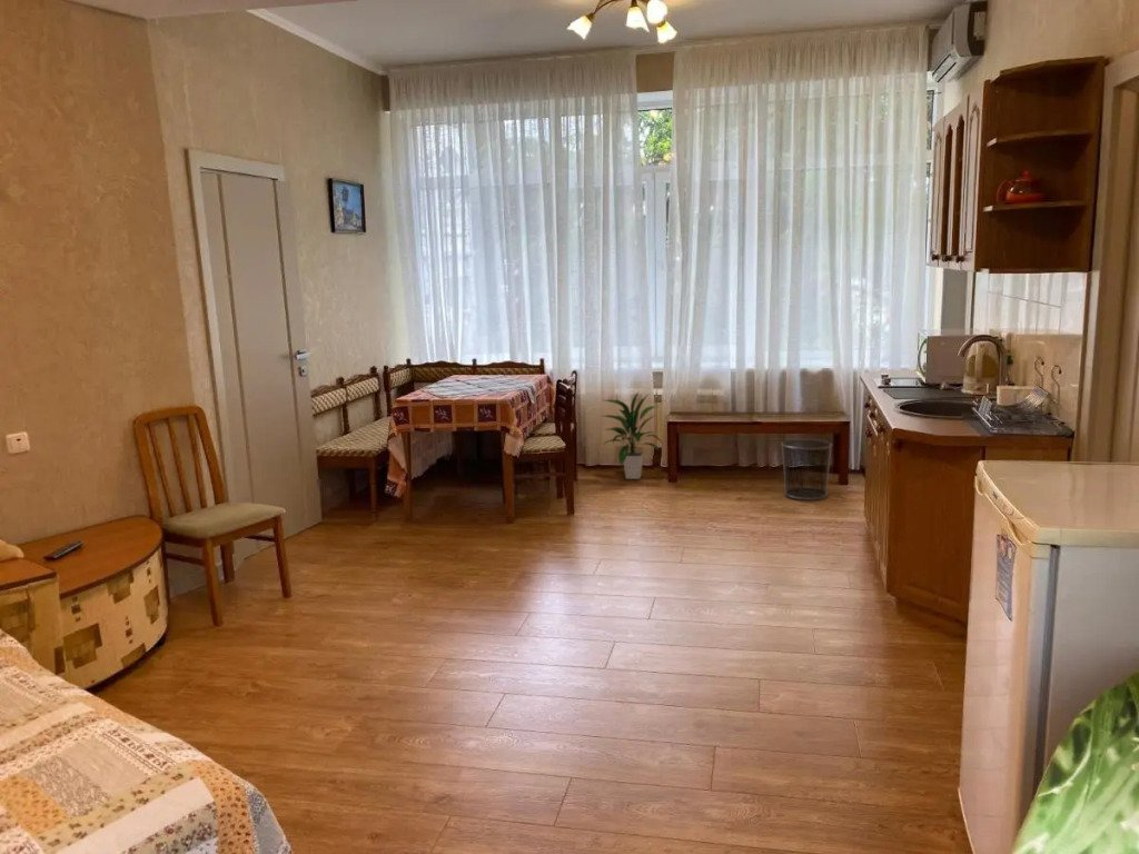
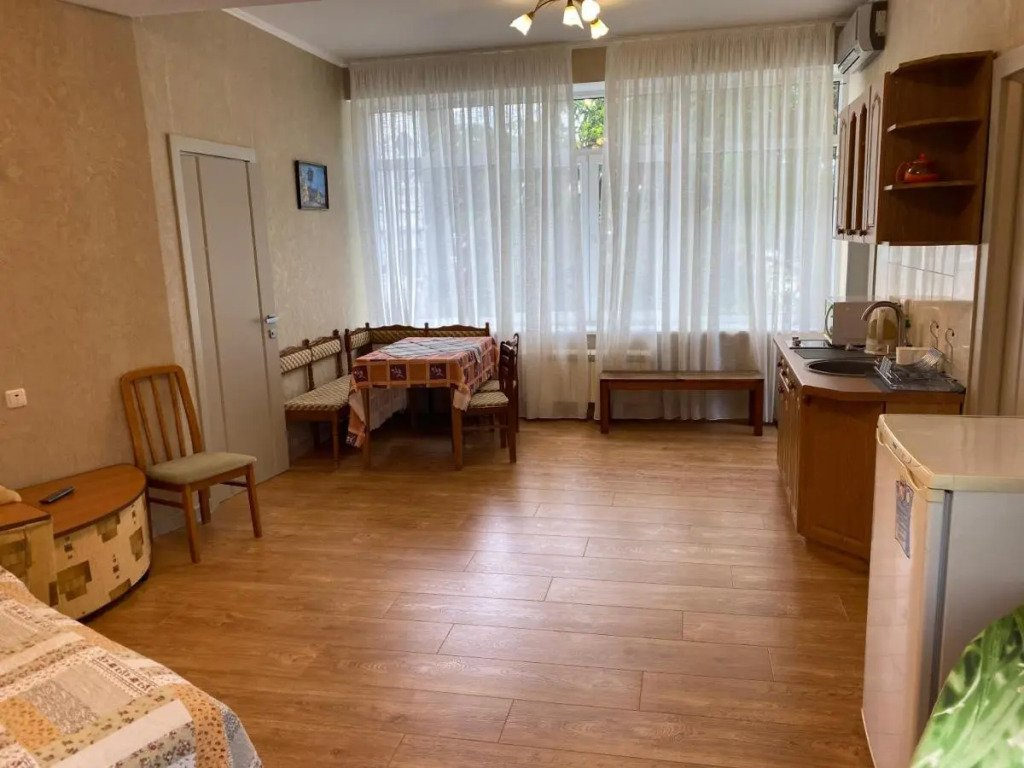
- waste bin [780,438,833,502]
- indoor plant [602,390,664,480]
